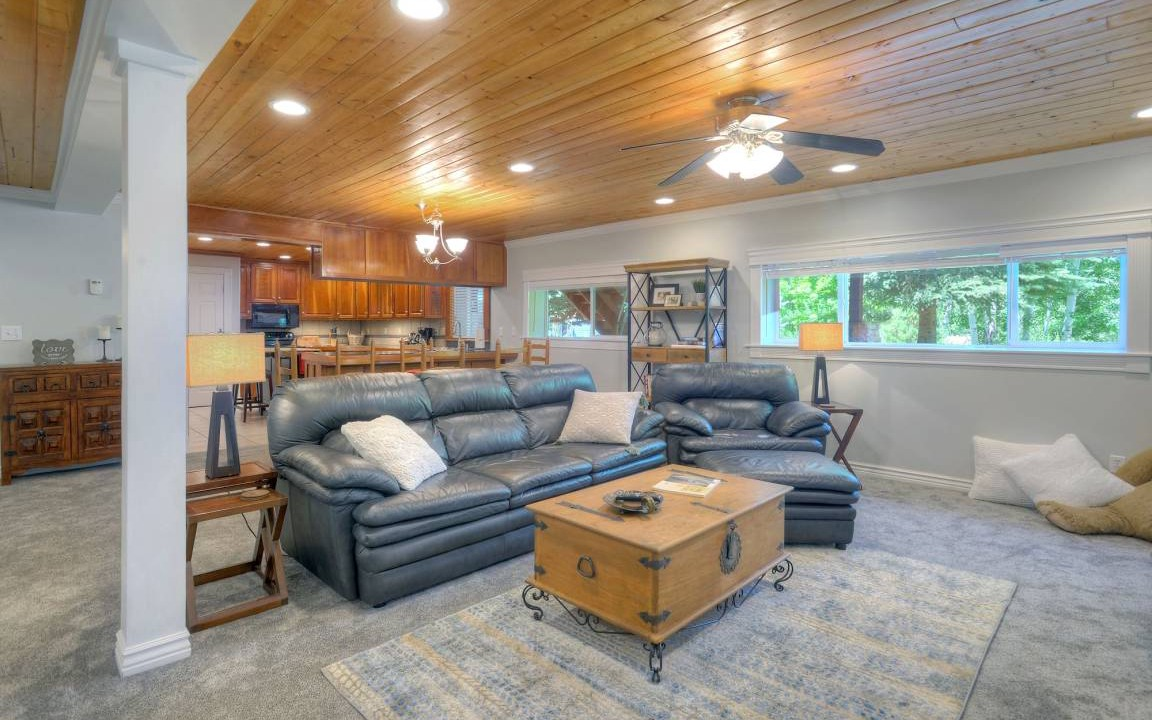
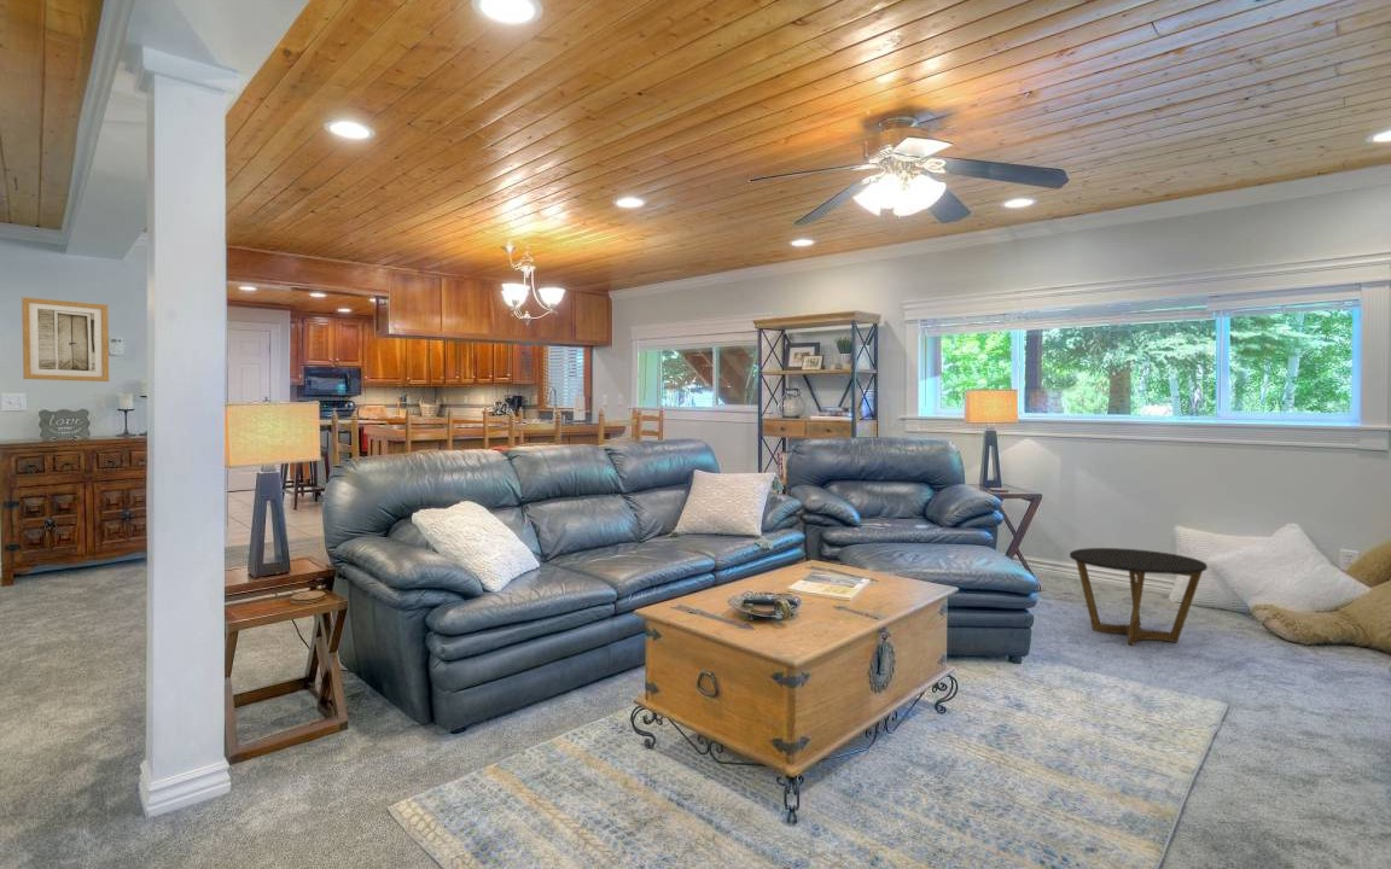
+ wall art [21,296,110,383]
+ side table [1069,547,1209,646]
